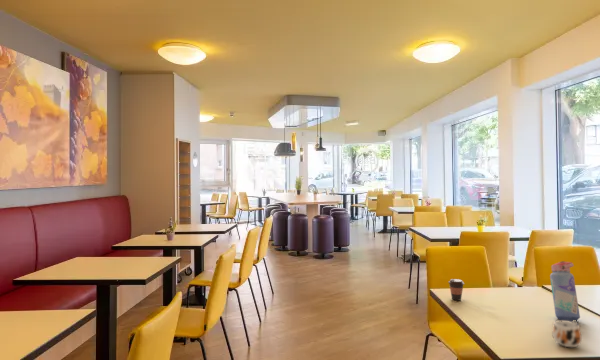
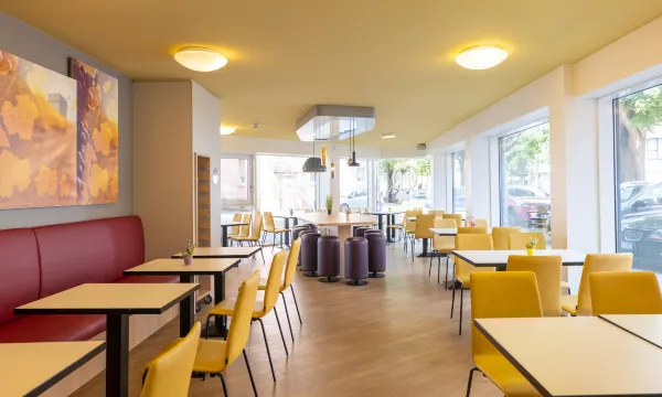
- coffee cup [447,278,465,301]
- water bottle [549,260,581,322]
- mug [551,320,583,348]
